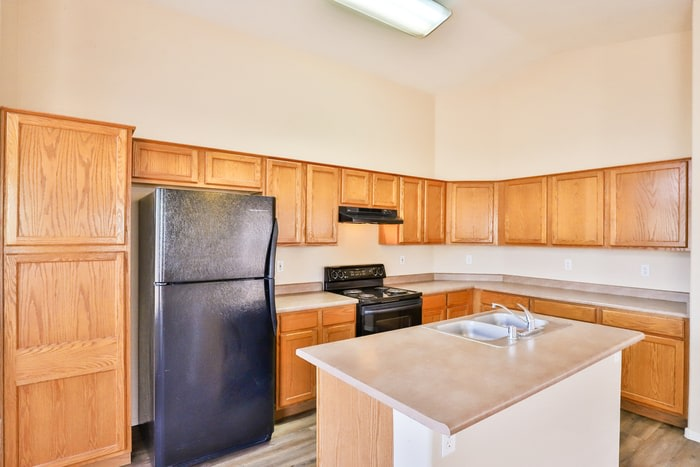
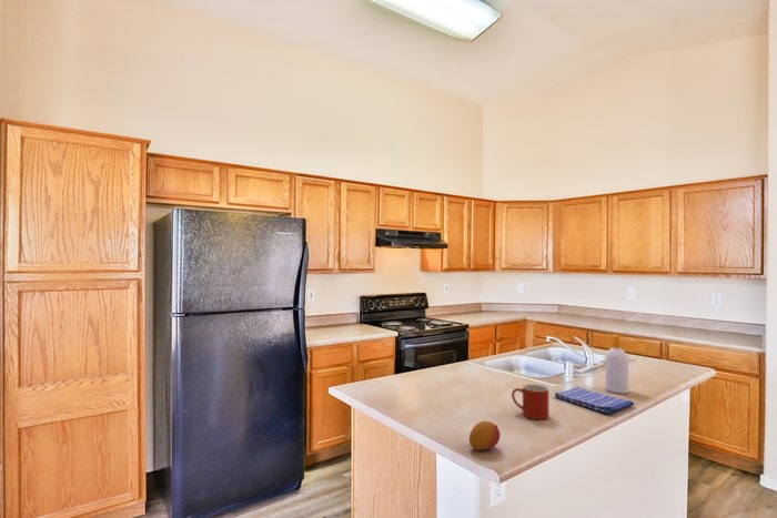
+ mug [511,383,549,420]
+ fruit [468,420,501,451]
+ soap bottle [604,334,629,395]
+ dish towel [554,386,635,416]
